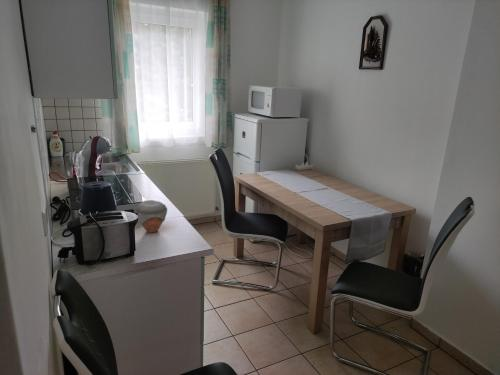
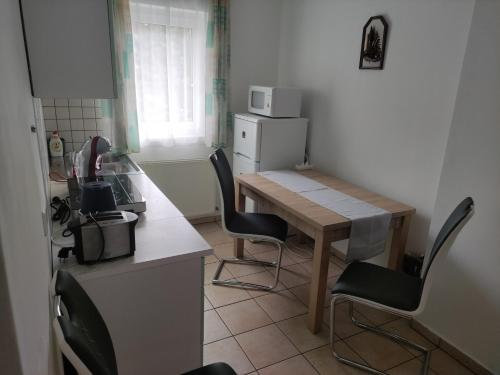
- jar [134,199,168,234]
